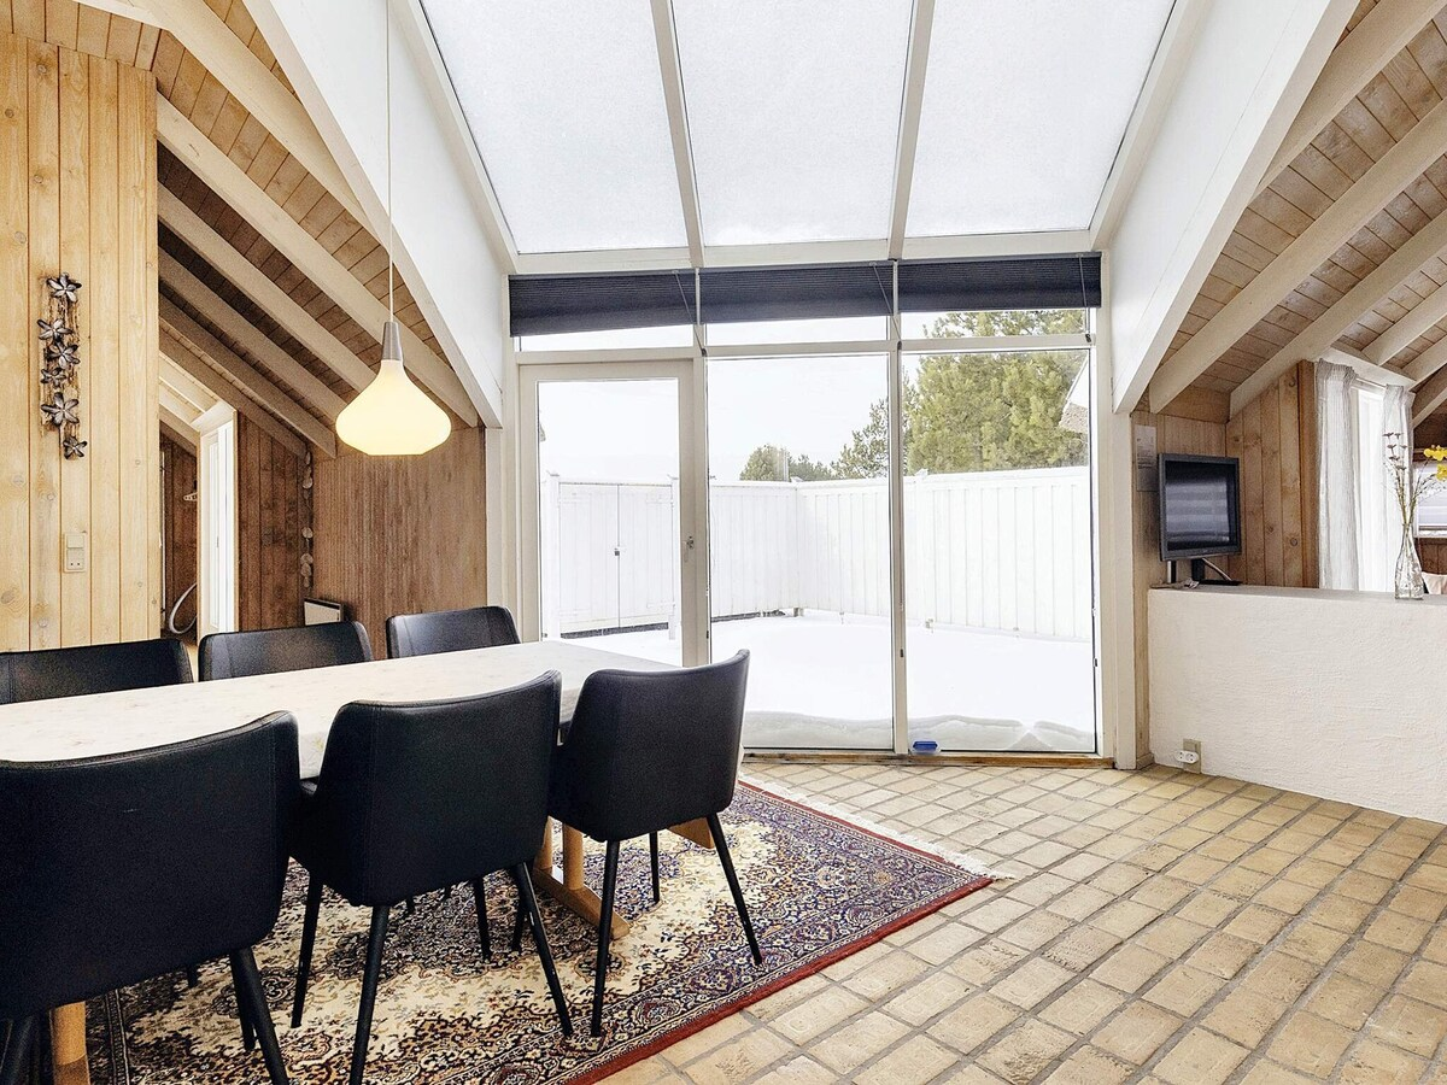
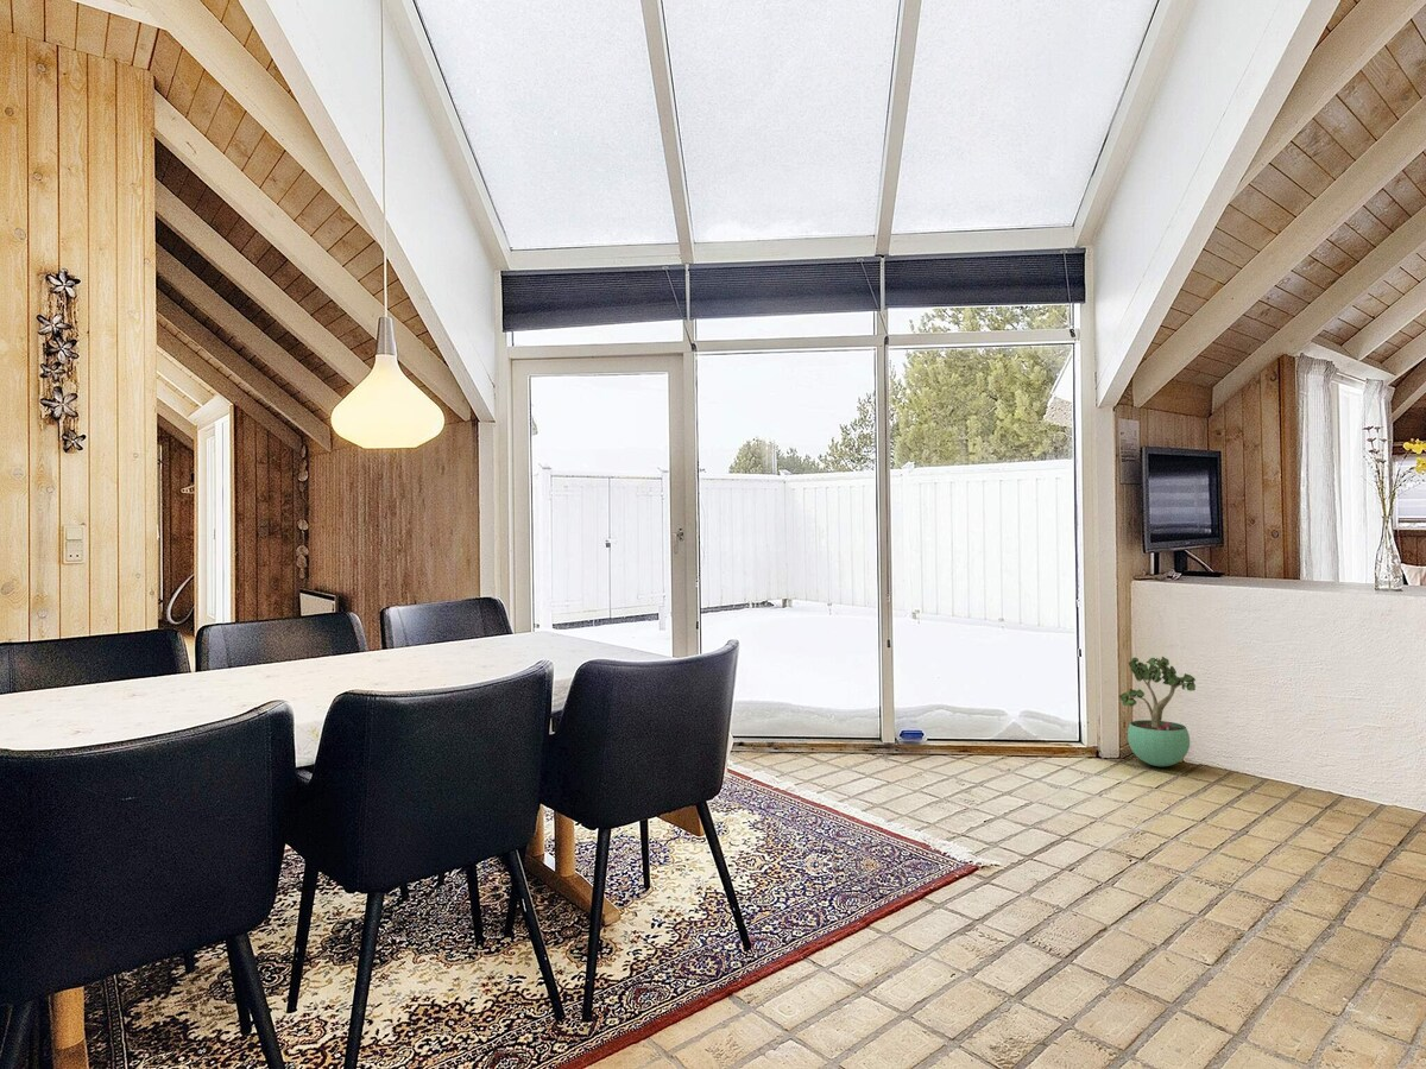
+ potted plant [1118,656,1197,767]
